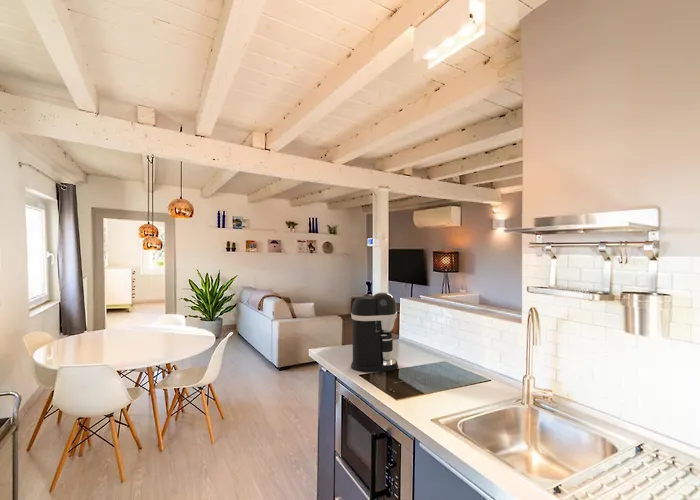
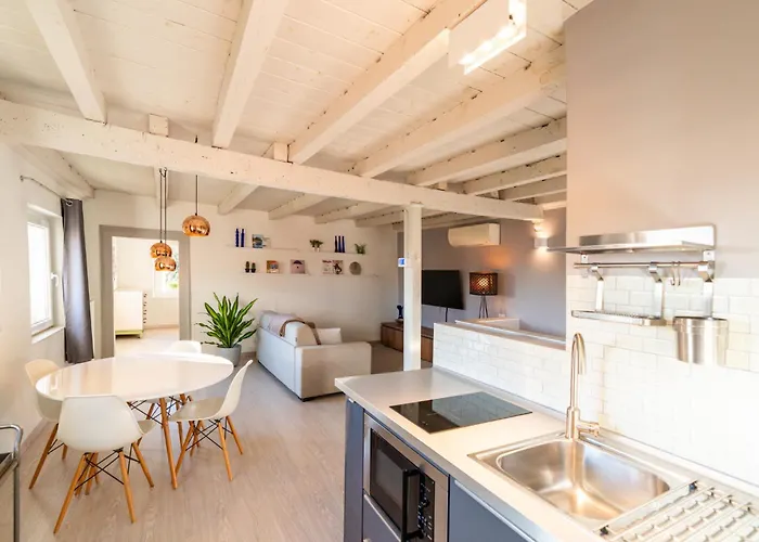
- coffee maker [350,292,399,373]
